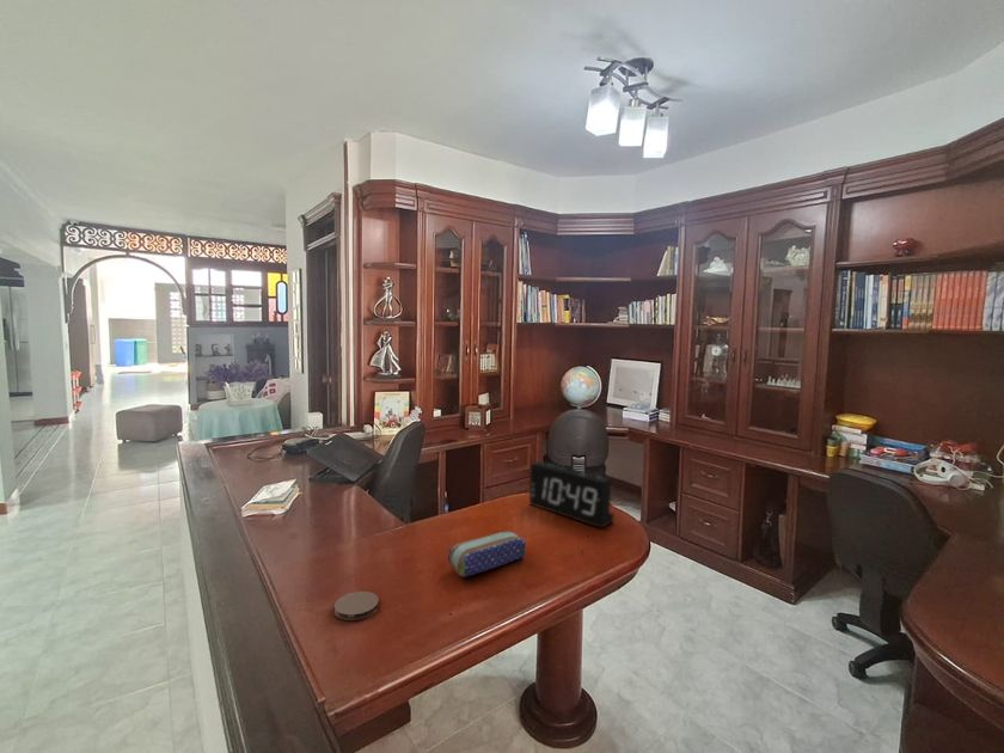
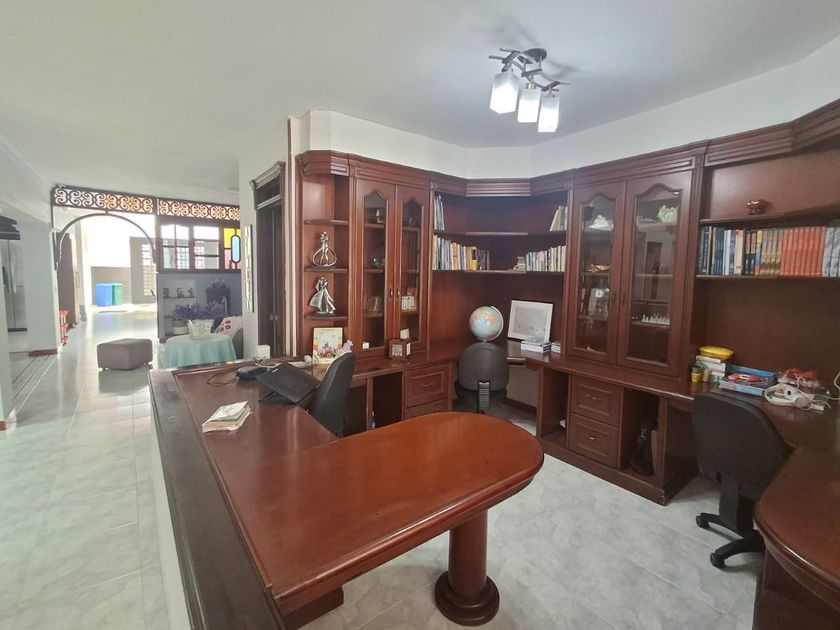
- coaster [333,590,380,622]
- pencil case [447,529,527,578]
- alarm clock [528,460,616,529]
